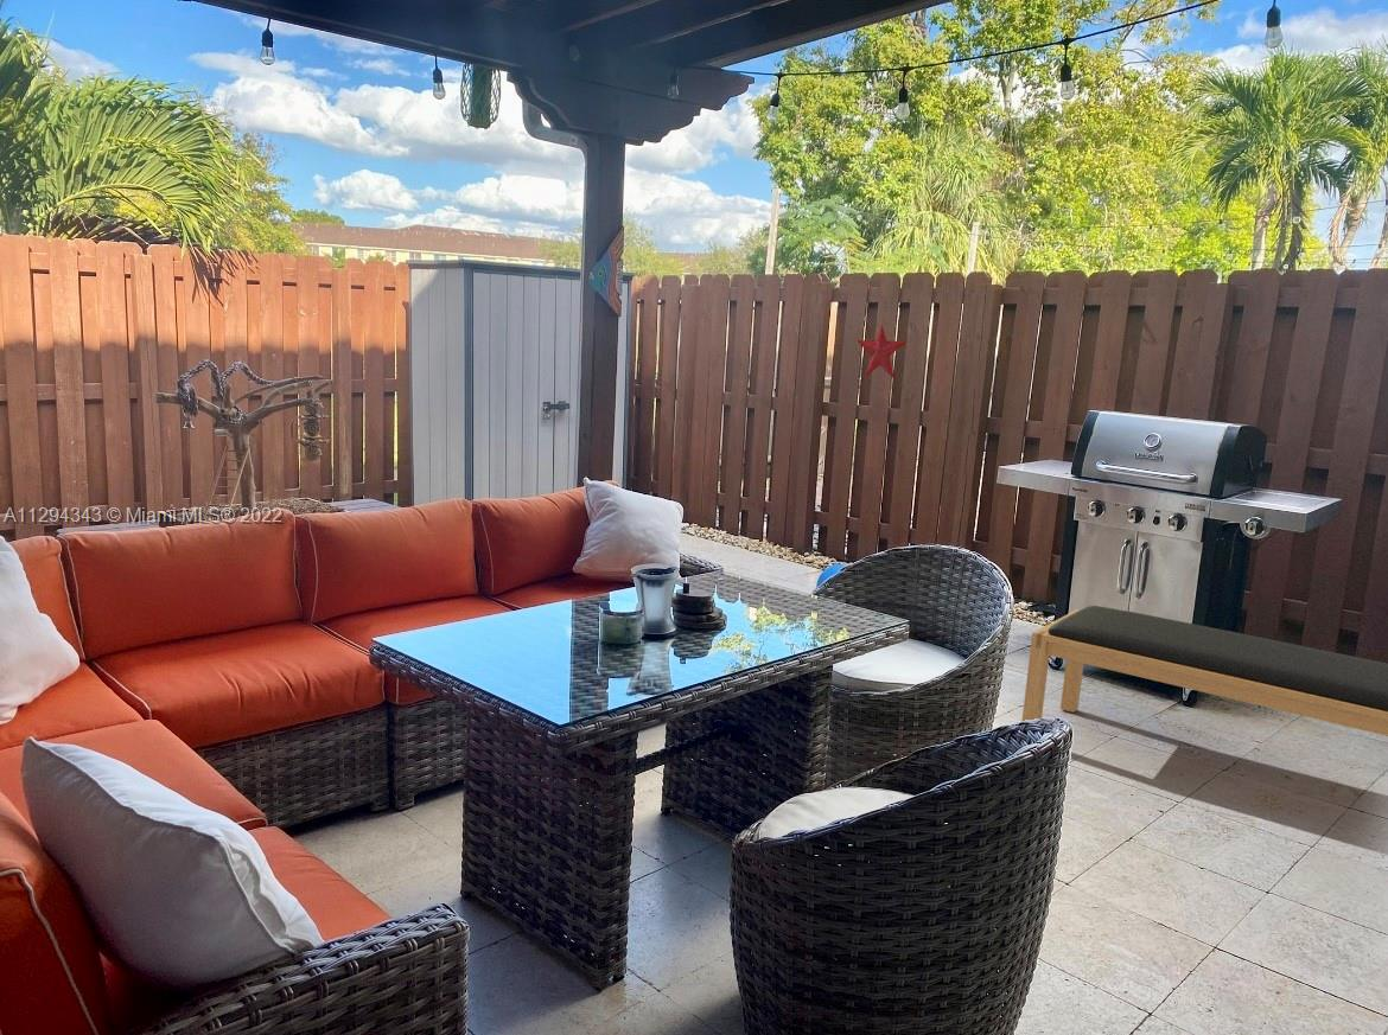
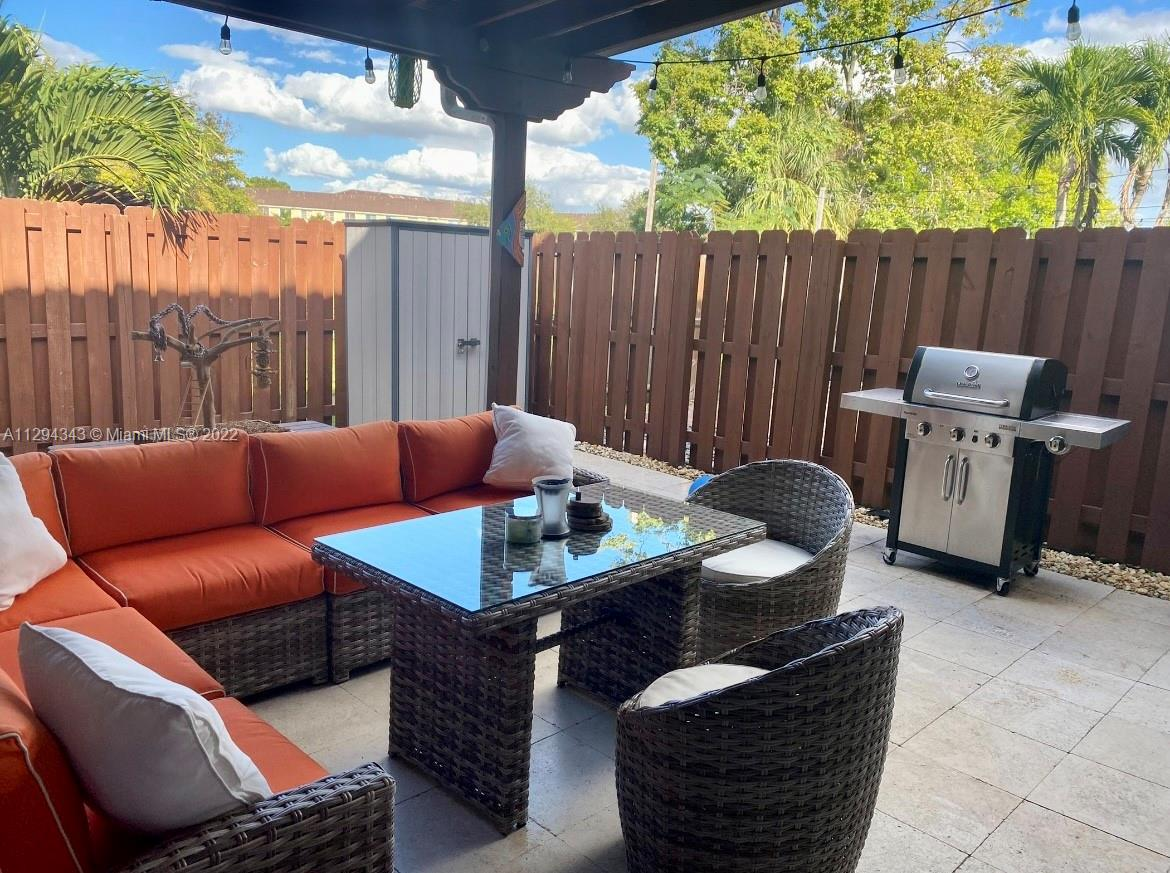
- bench [1021,605,1388,737]
- decorative star [857,325,908,381]
